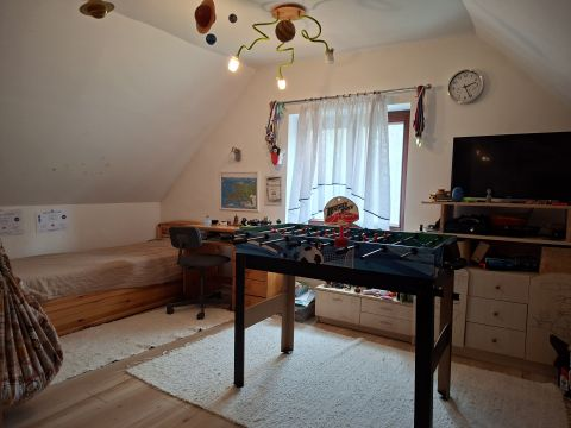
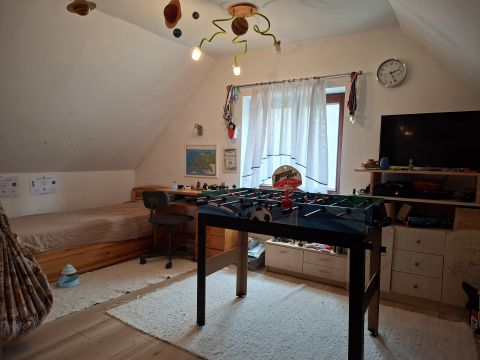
+ stacking toy [57,263,80,288]
